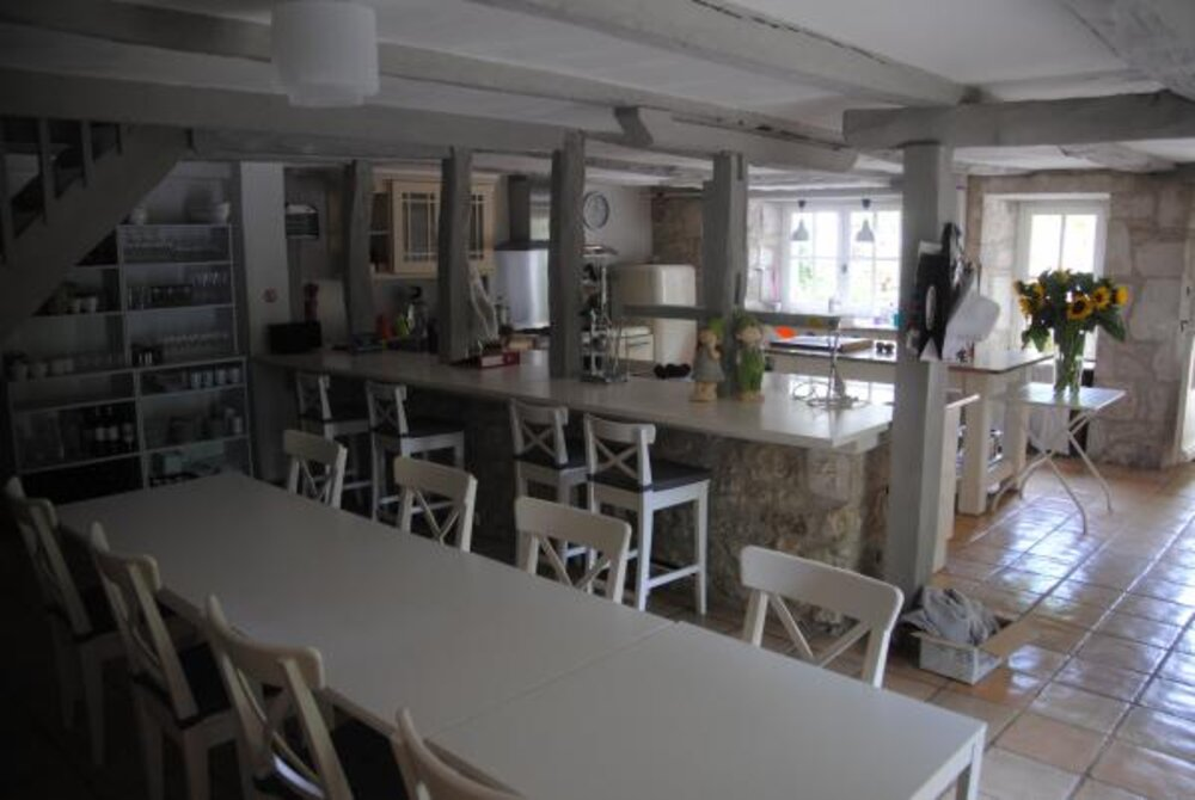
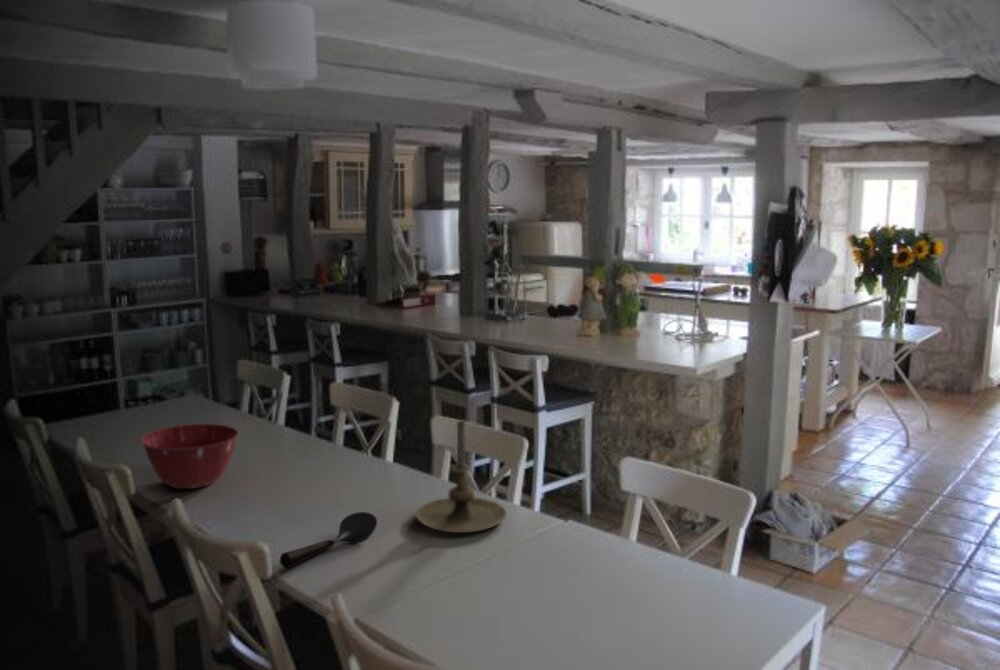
+ mixing bowl [140,423,240,490]
+ candle holder [415,419,507,534]
+ spoon [279,511,378,569]
